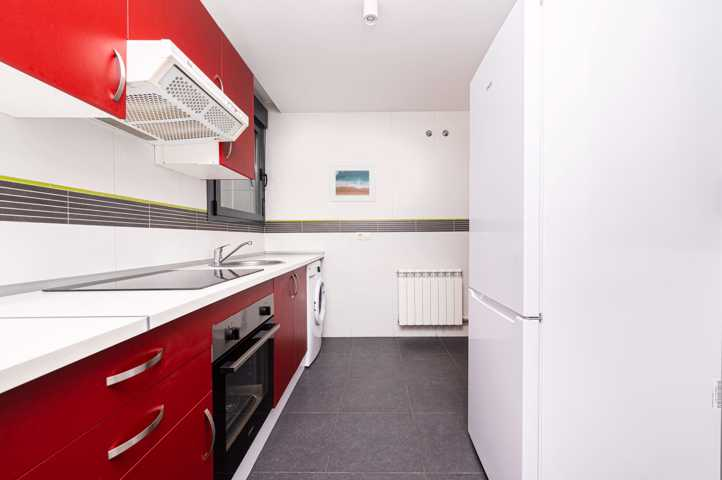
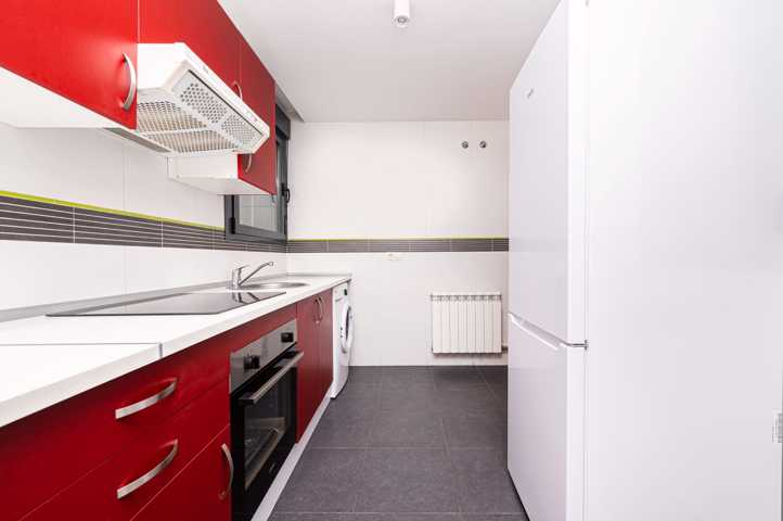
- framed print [328,163,377,203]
